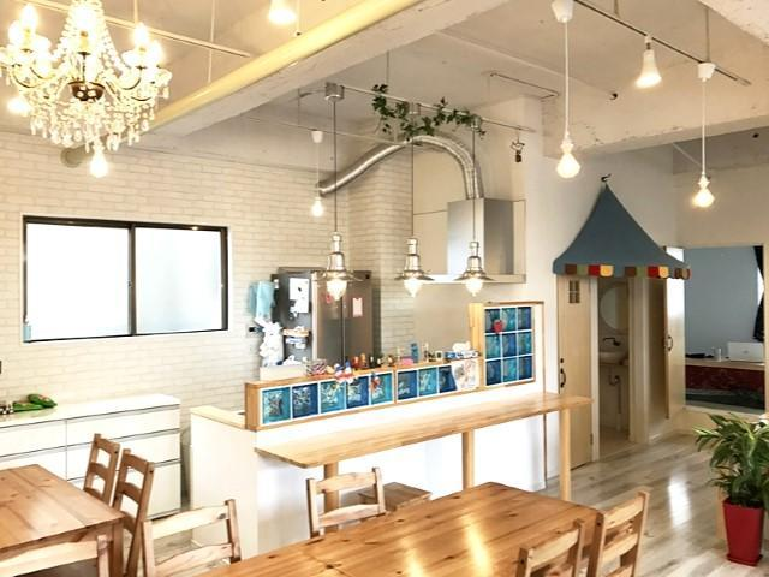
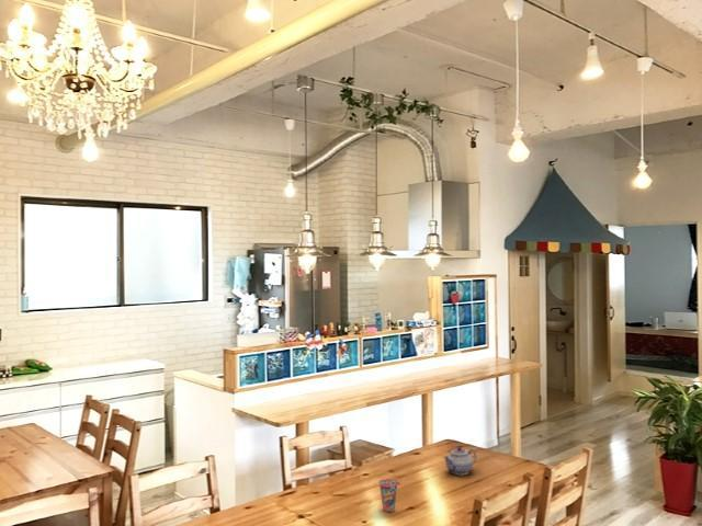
+ cup [378,478,401,513]
+ teapot [442,446,477,476]
